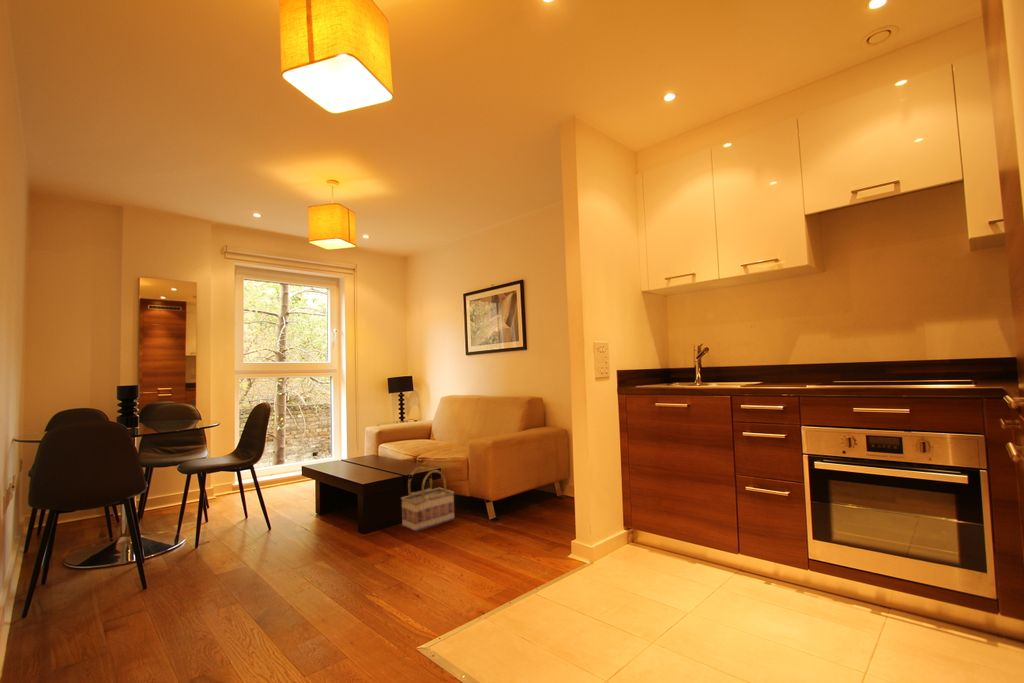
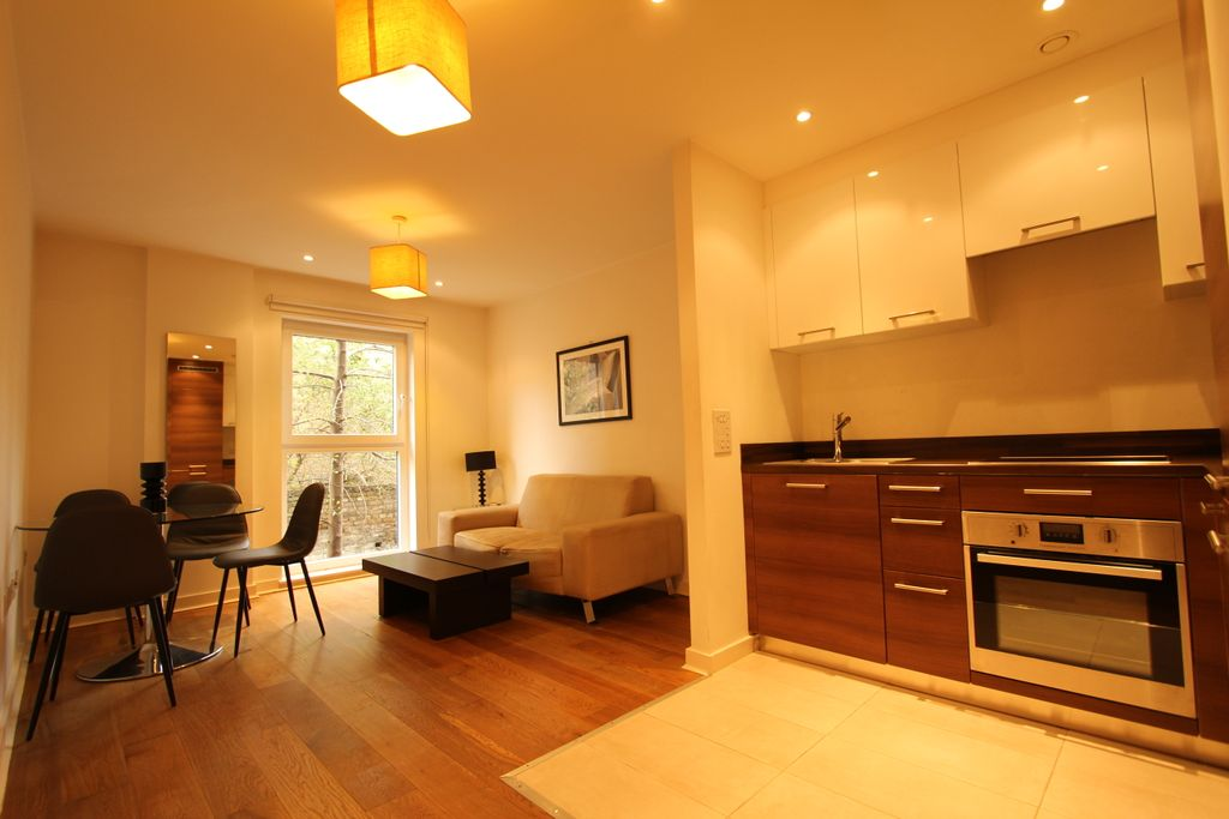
- basket [400,466,455,532]
